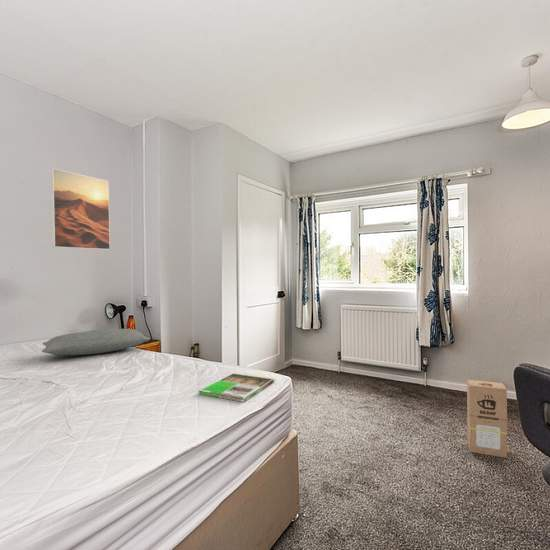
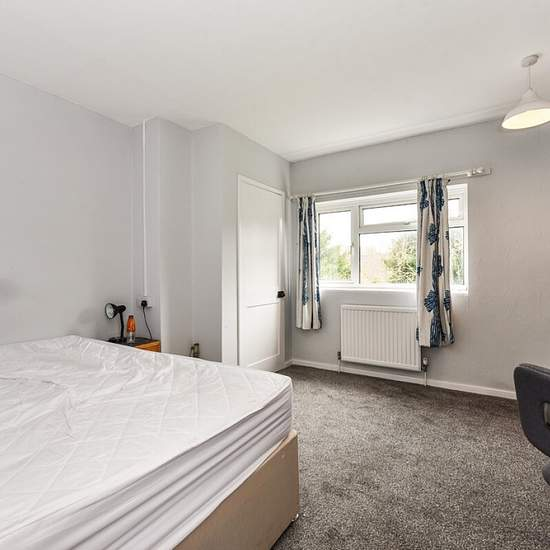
- pillow [41,328,151,356]
- cardboard box [466,379,508,459]
- magazine [198,372,276,403]
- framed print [50,167,111,251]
